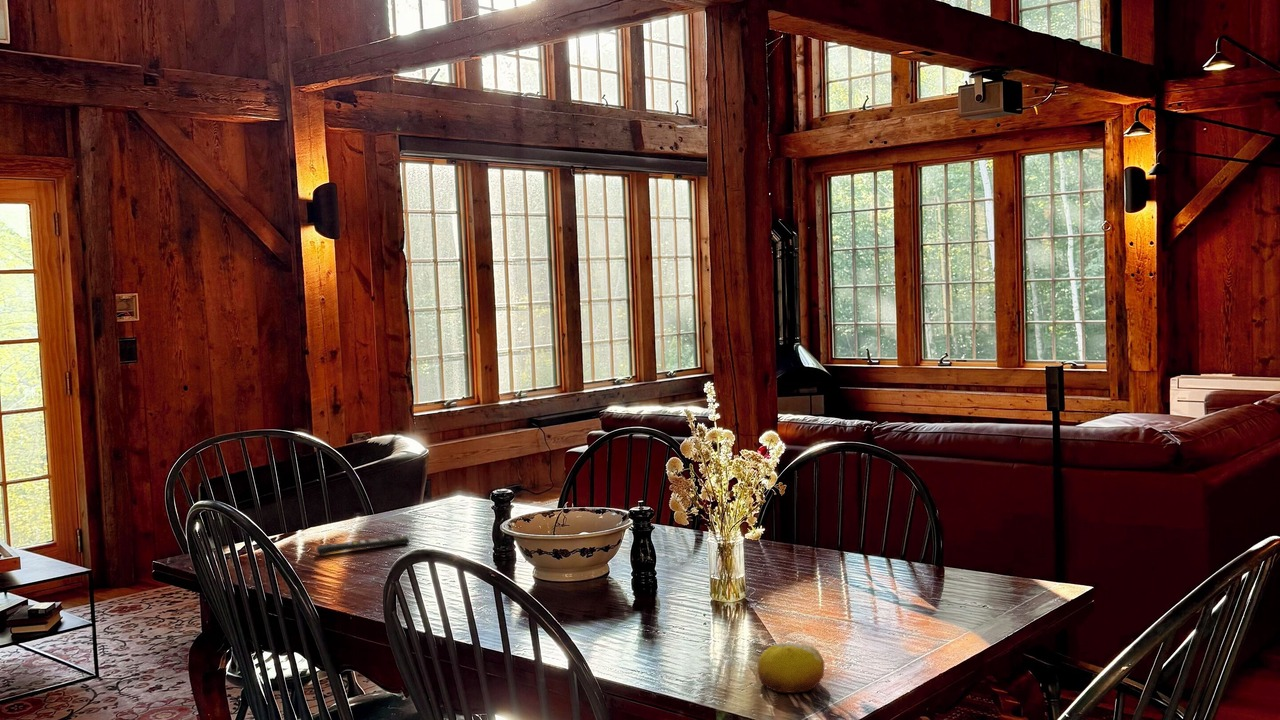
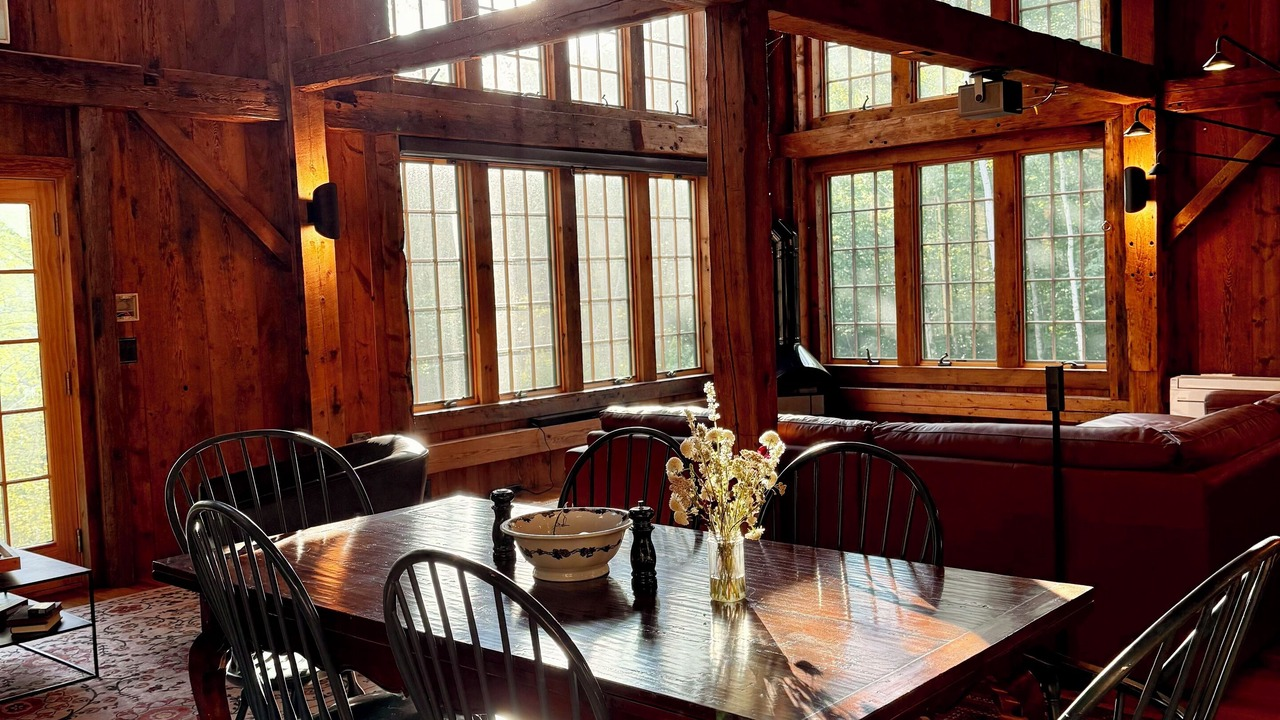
- fruit [757,642,826,694]
- remote control [315,535,410,556]
